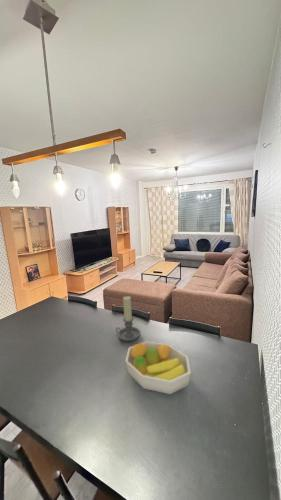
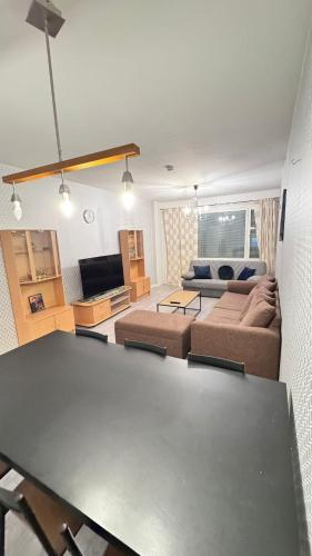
- candle holder [115,295,142,342]
- fruit bowl [125,341,191,395]
